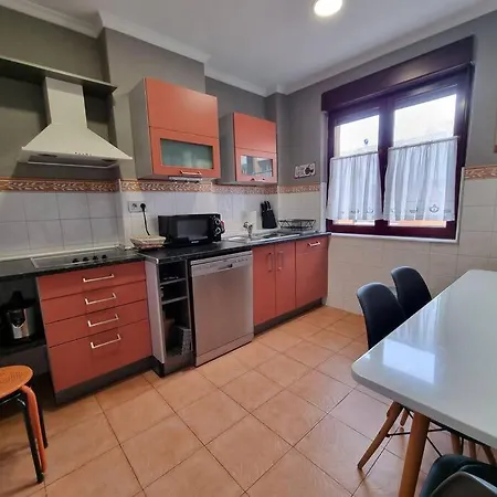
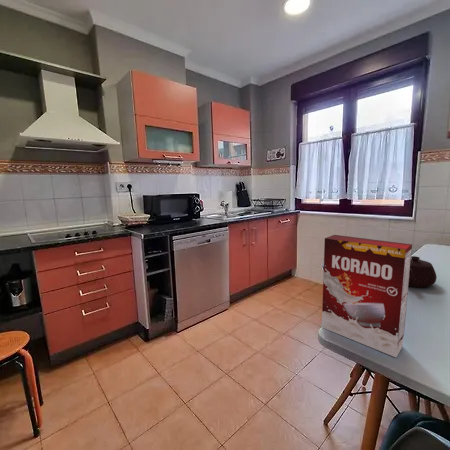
+ teapot [408,255,438,288]
+ cereal box [321,234,413,358]
